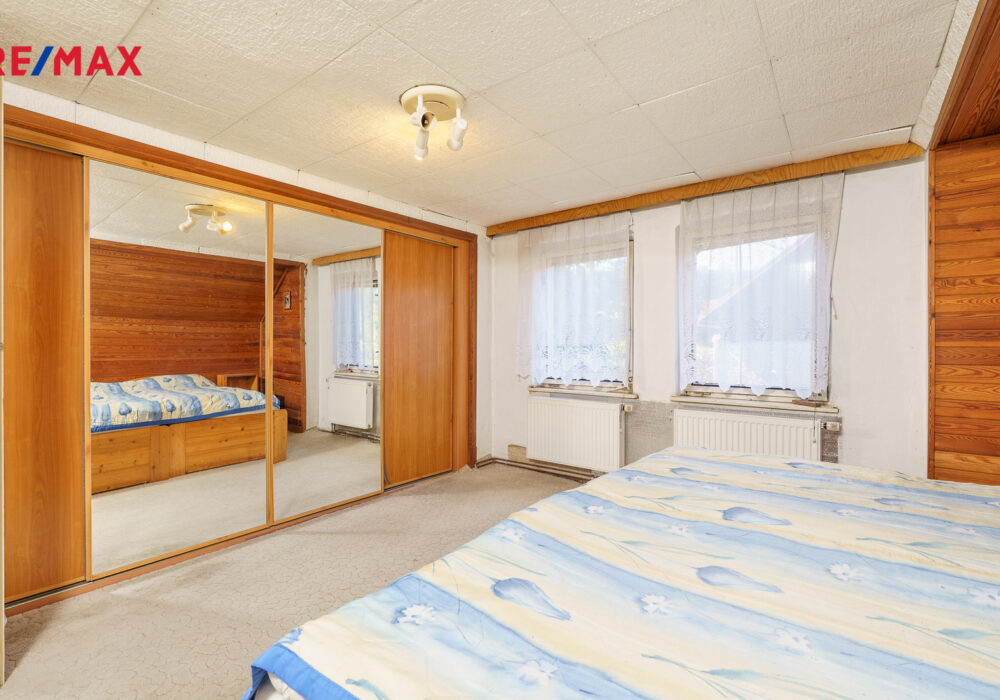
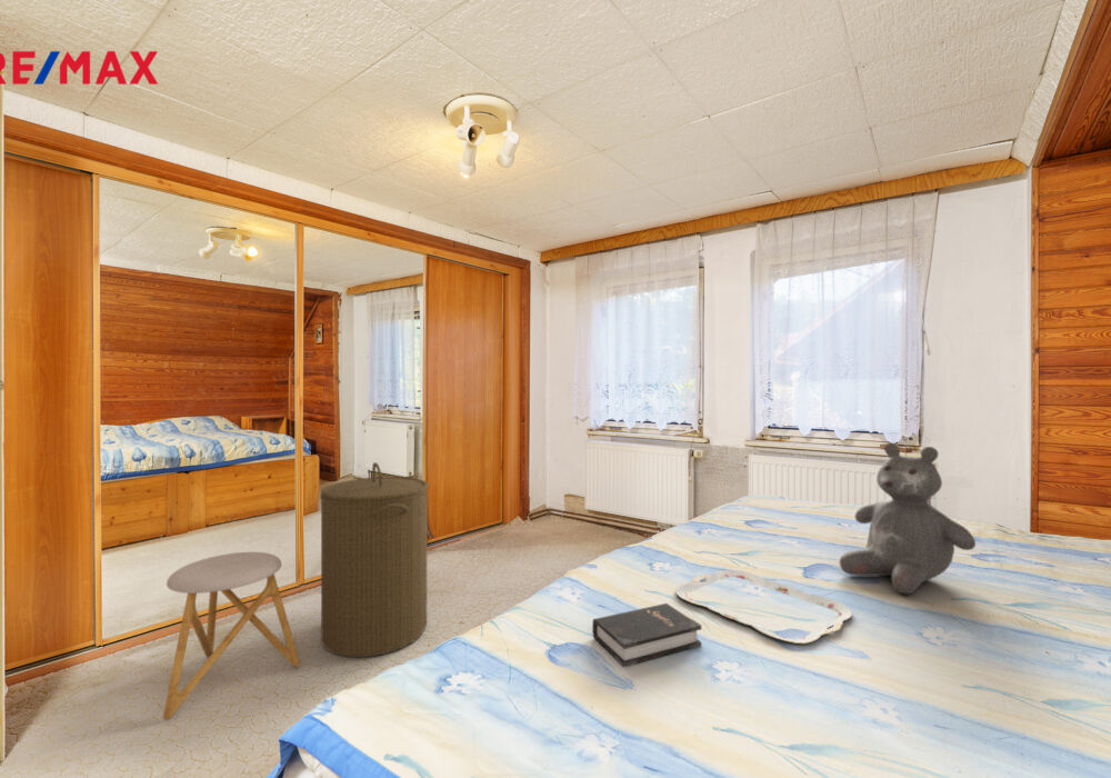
+ laundry hamper [319,461,430,659]
+ stool [162,551,301,721]
+ serving tray [674,569,853,645]
+ hardback book [591,602,702,669]
+ teddy bear [839,441,977,595]
